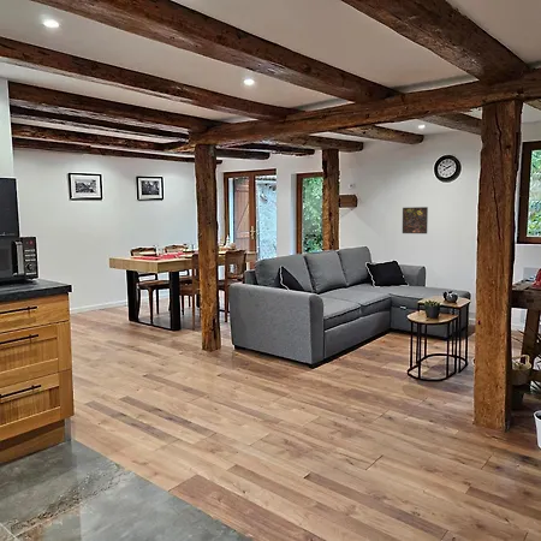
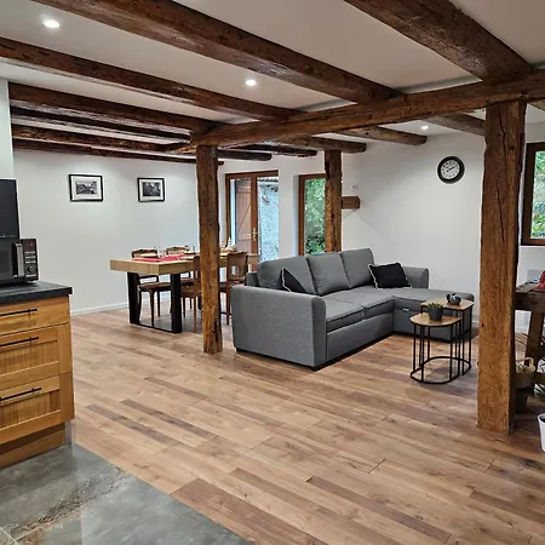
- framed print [402,206,429,234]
